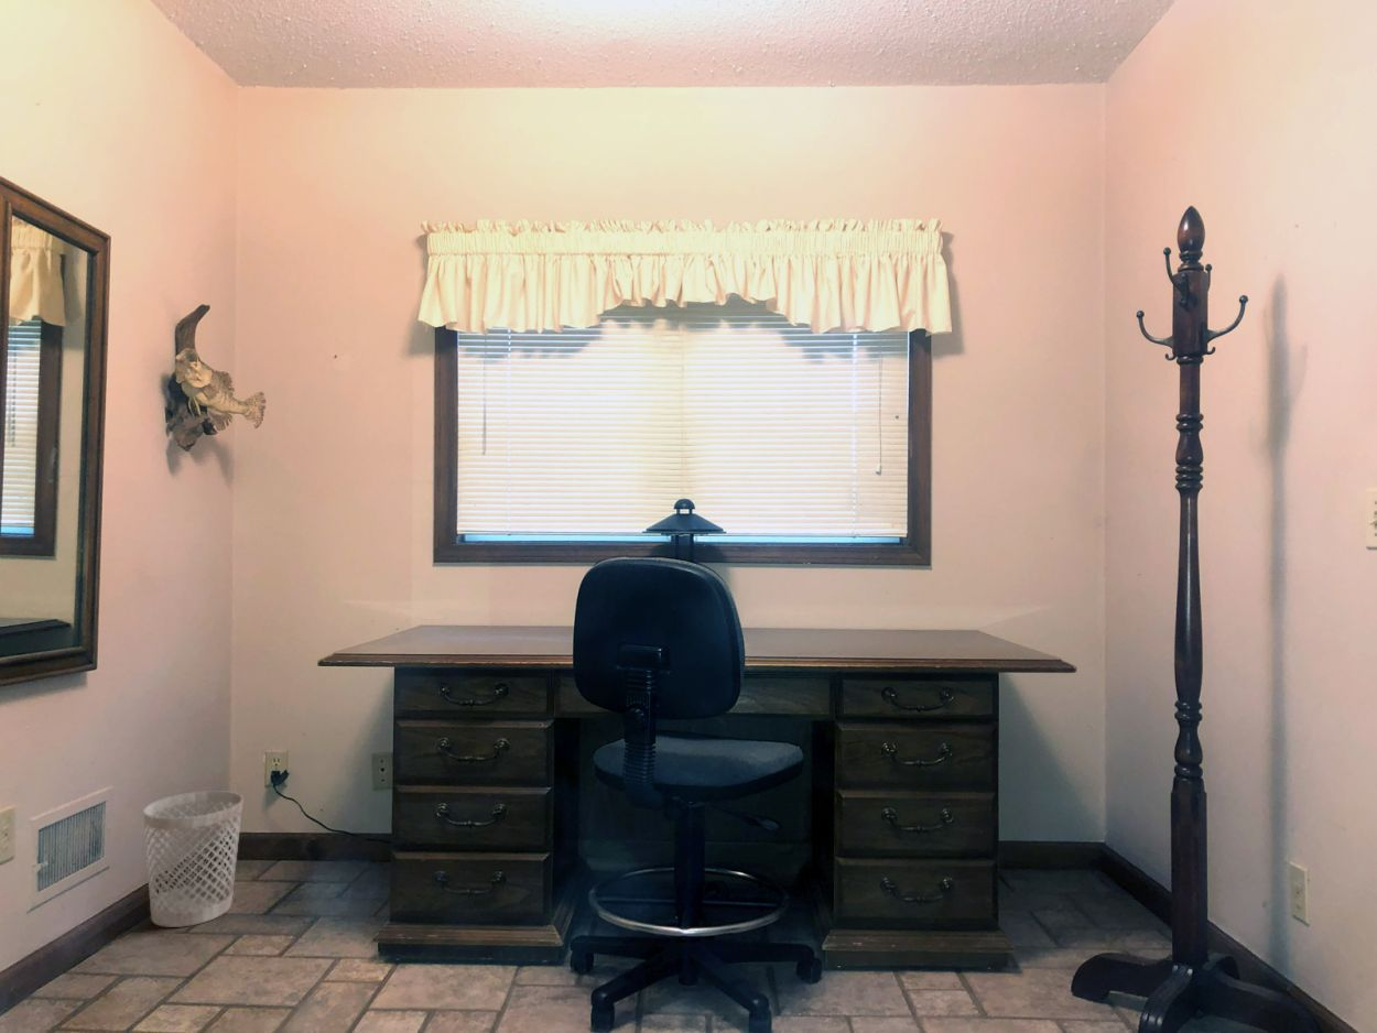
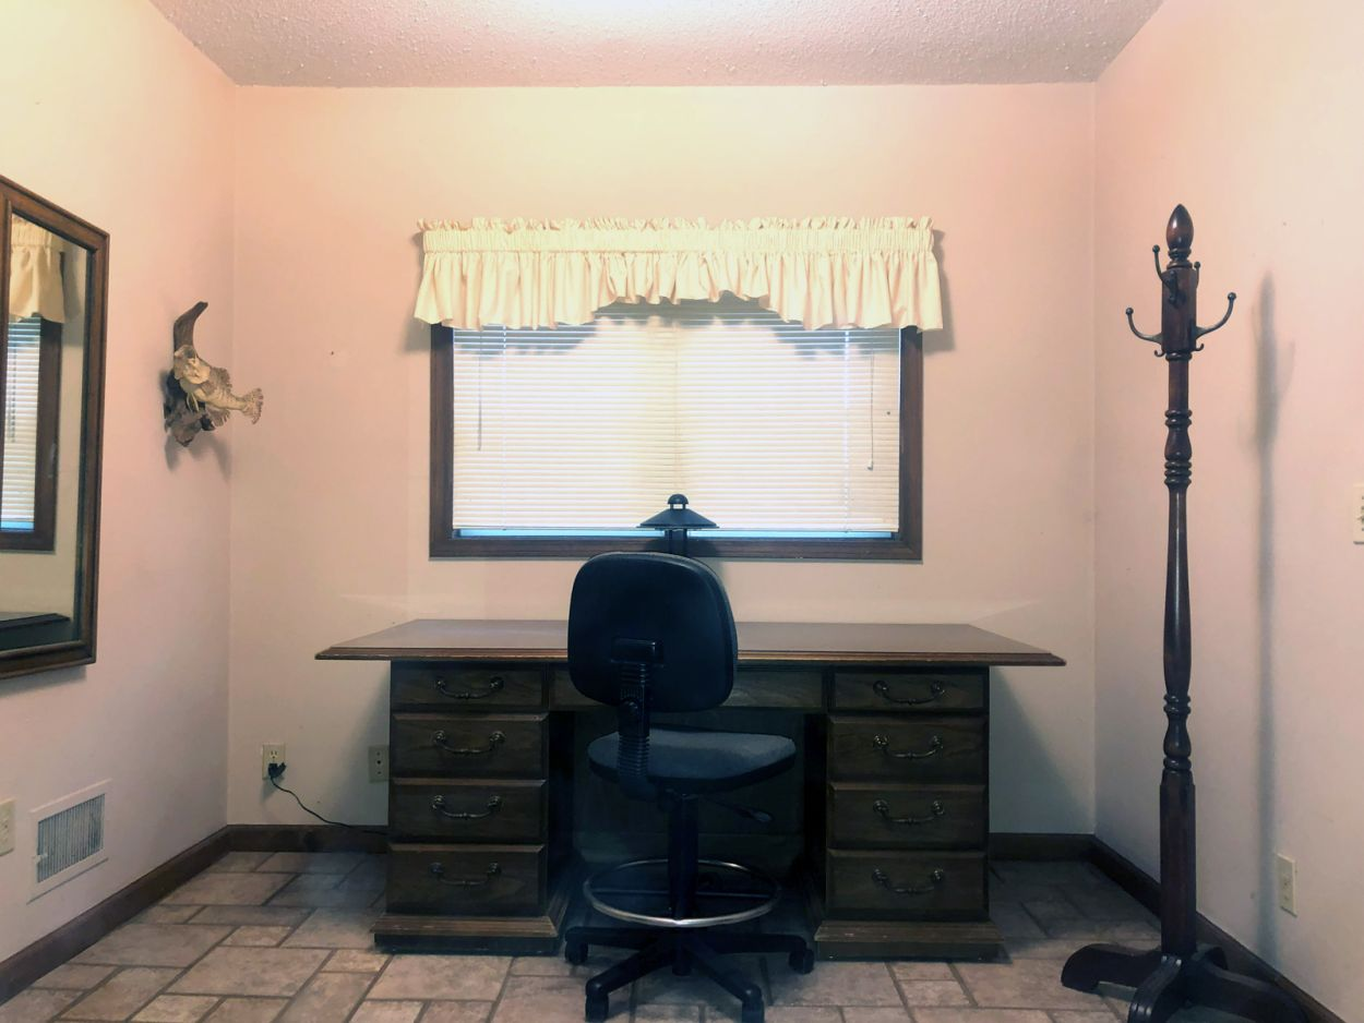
- wastebasket [142,790,245,928]
